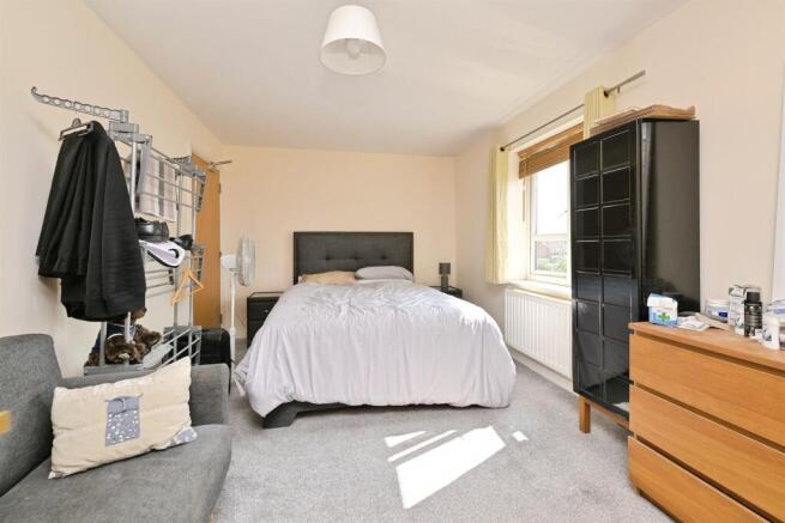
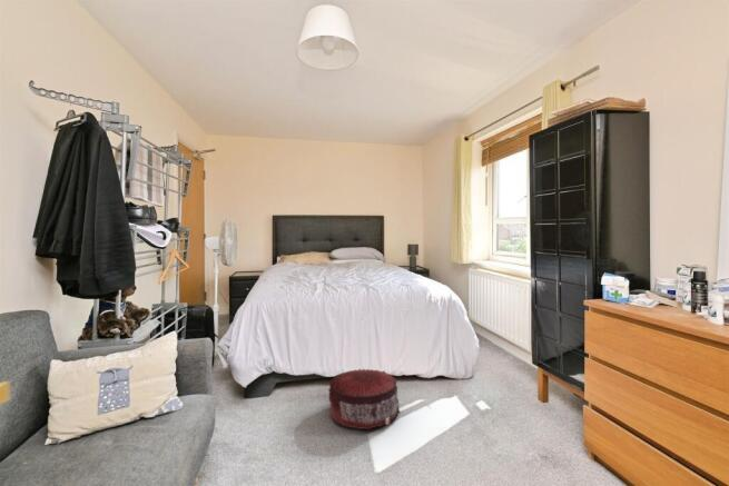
+ pouf [327,367,402,430]
